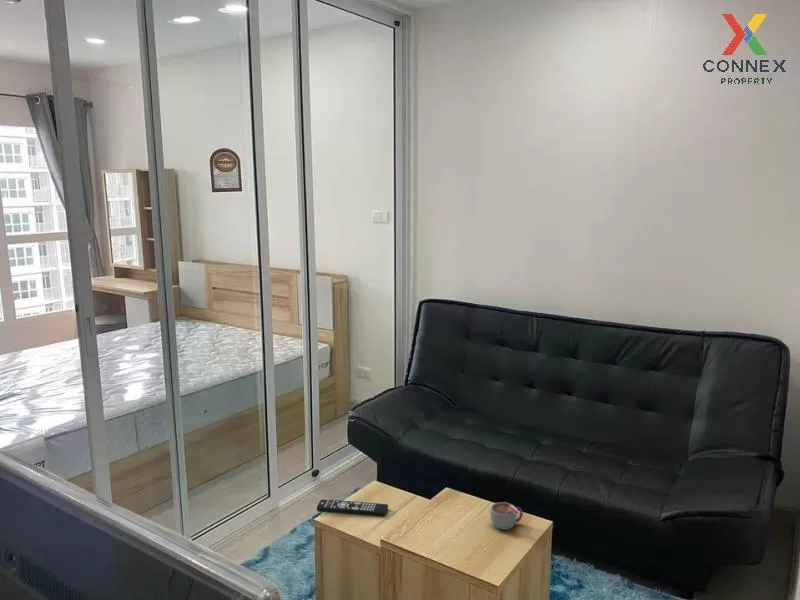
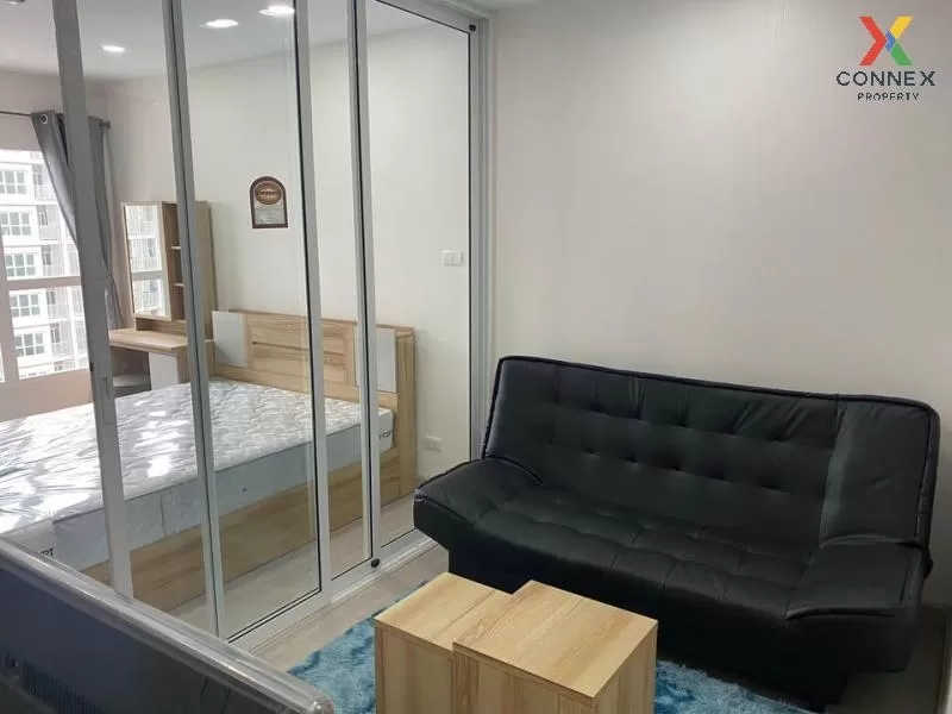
- mug [489,501,524,531]
- remote control [316,498,389,518]
